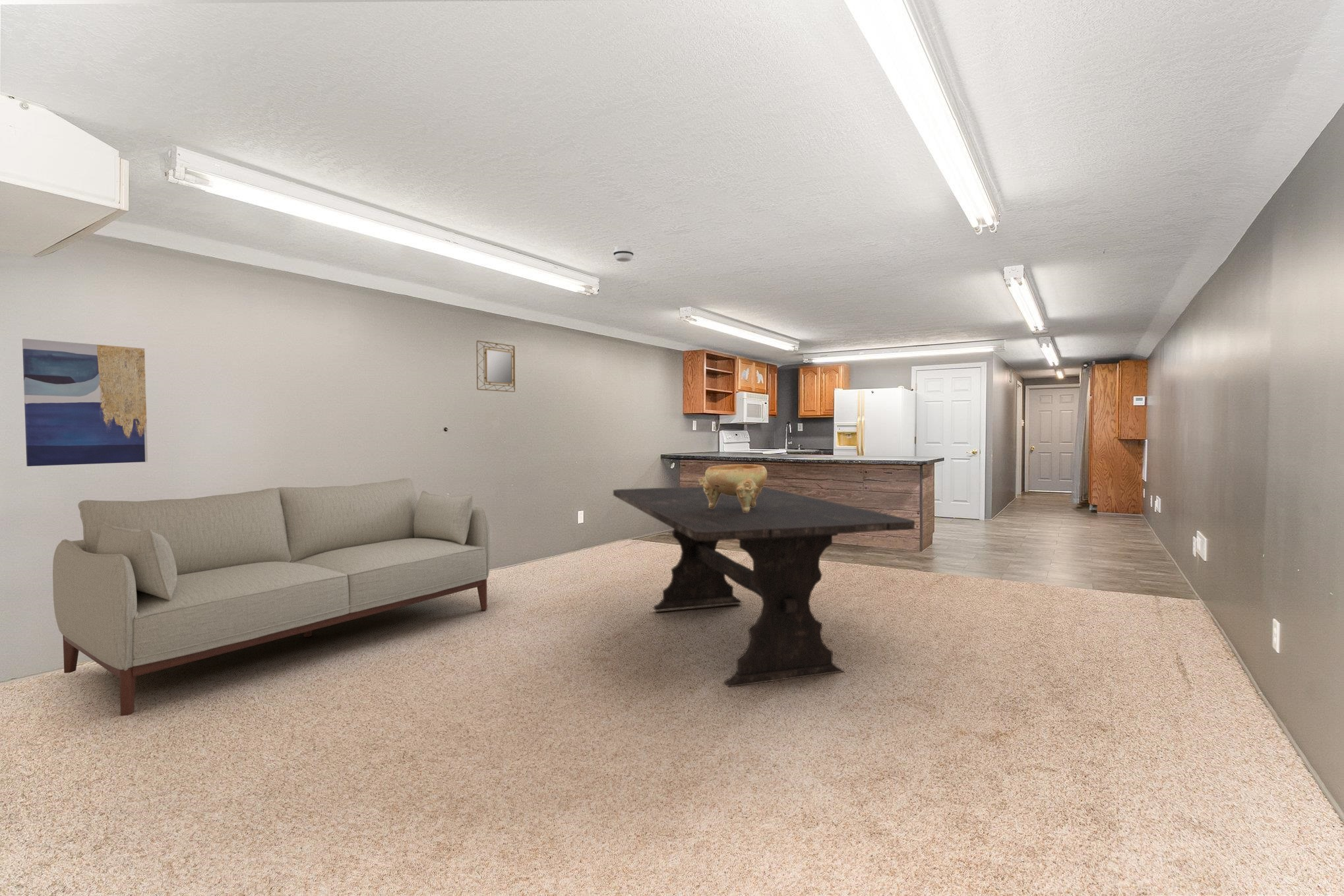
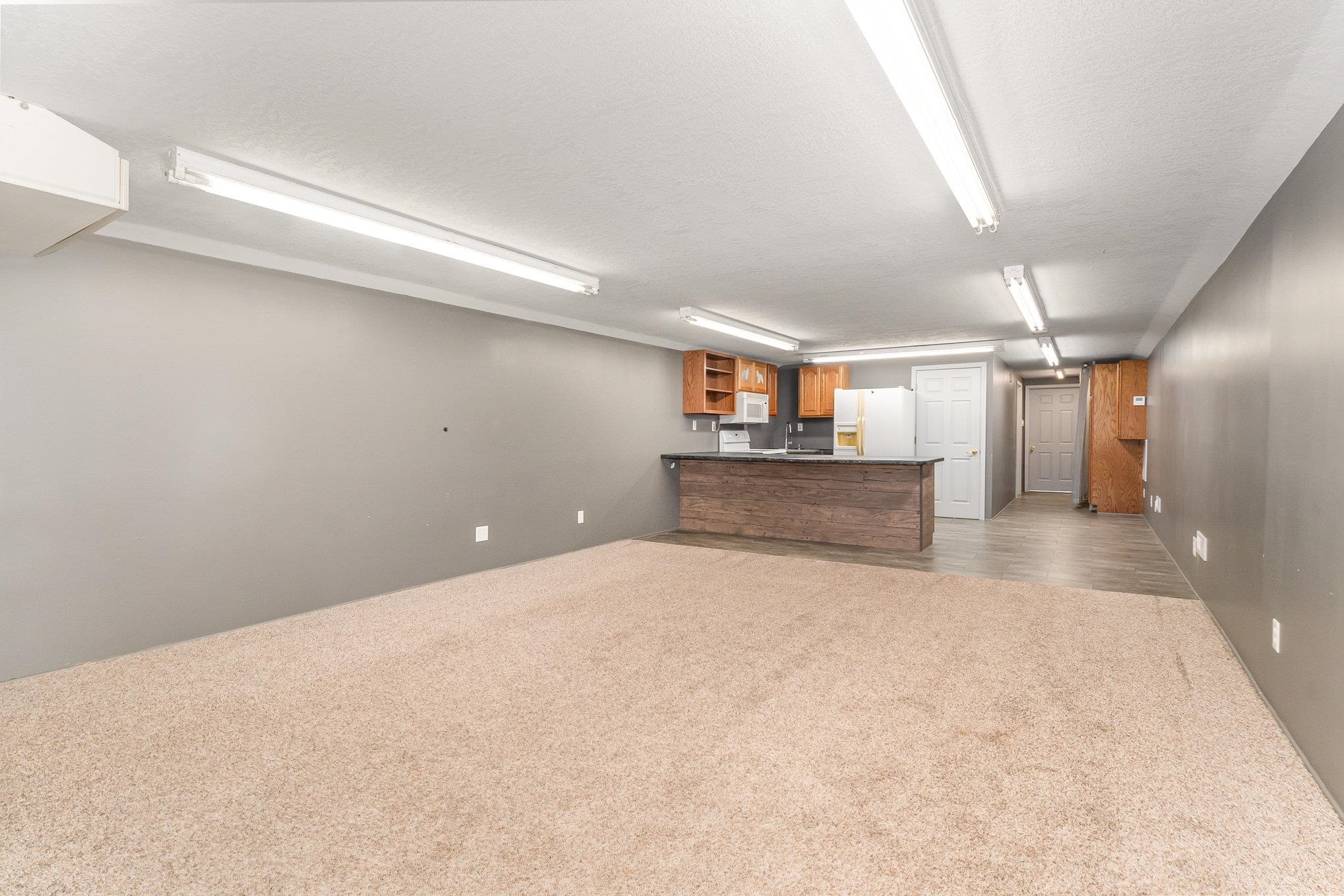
- dining table [613,486,915,688]
- sofa [52,477,491,717]
- home mirror [475,340,516,393]
- wall art [22,338,148,467]
- smoke detector [613,245,634,262]
- decorative bowl [698,463,768,512]
